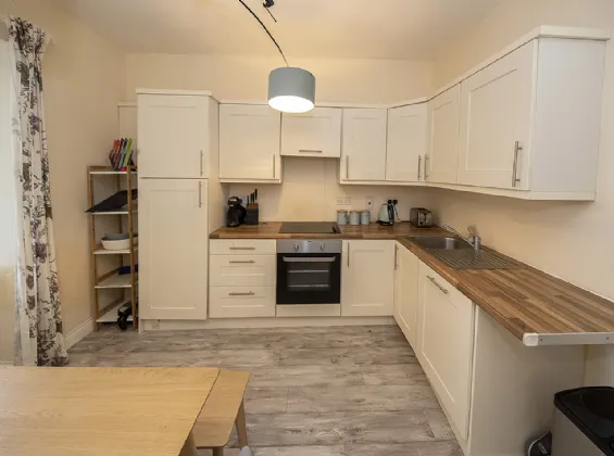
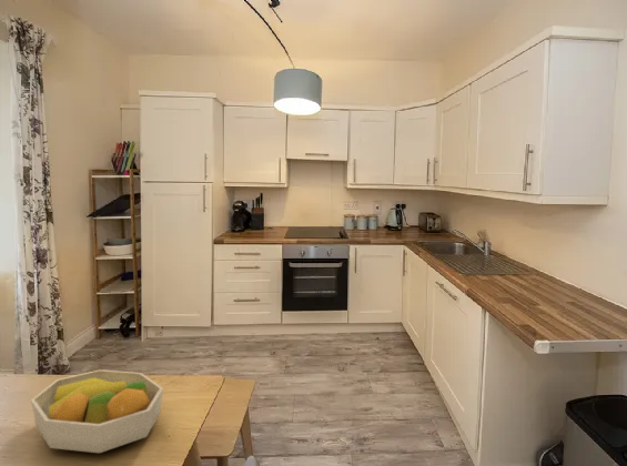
+ fruit bowl [30,368,164,454]
